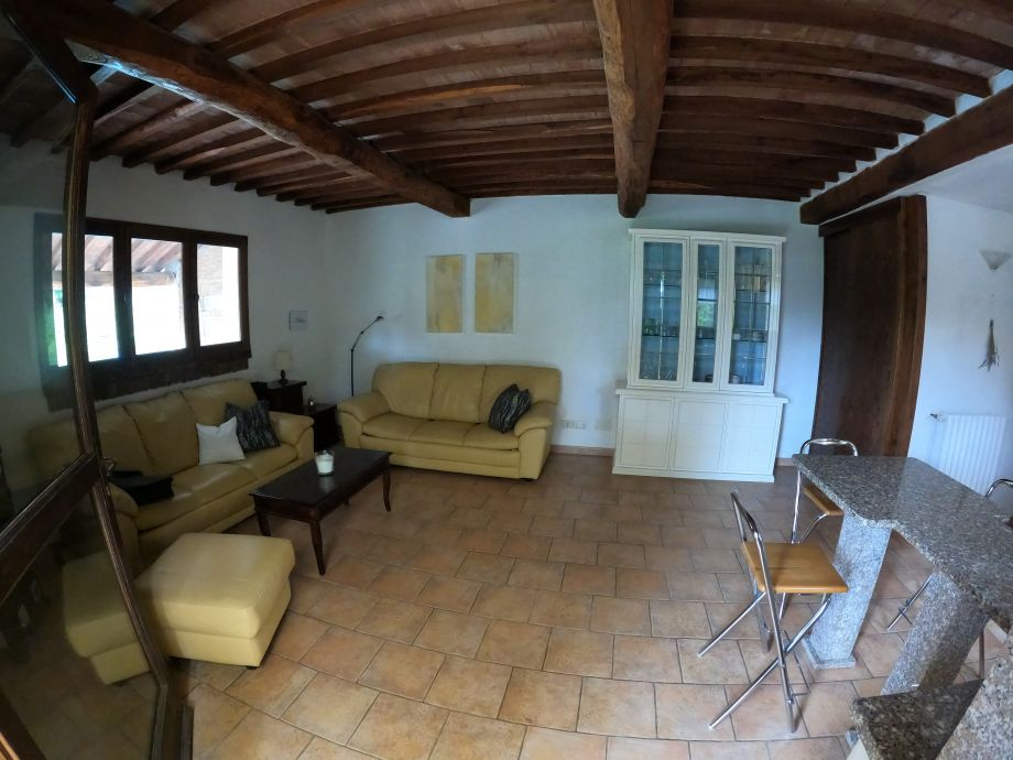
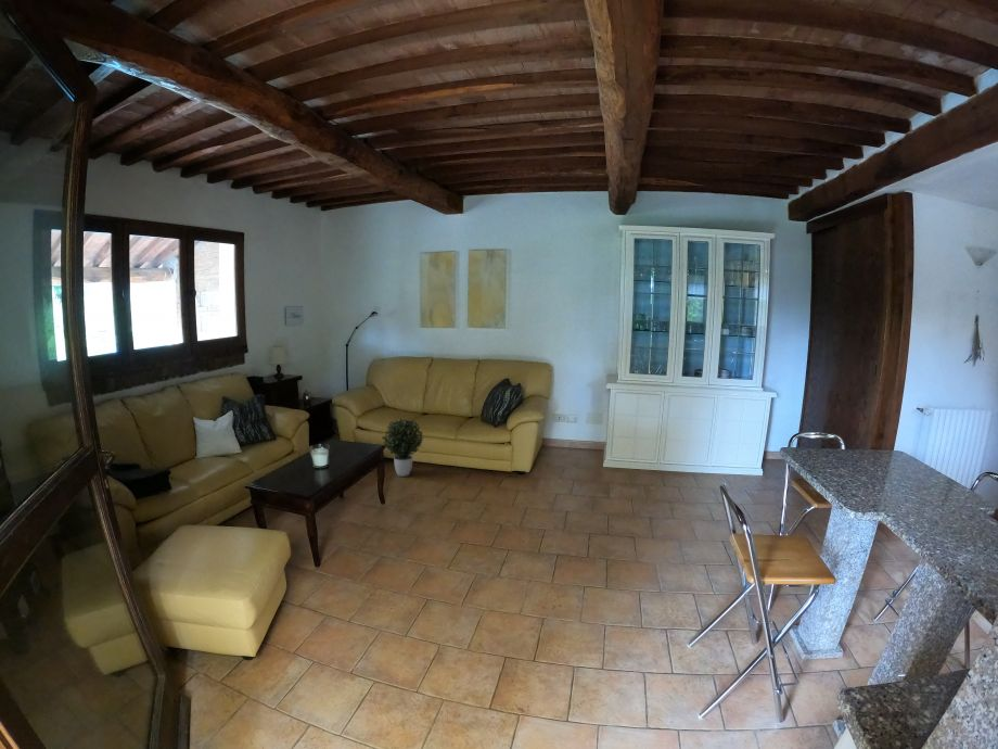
+ potted plant [381,417,425,478]
